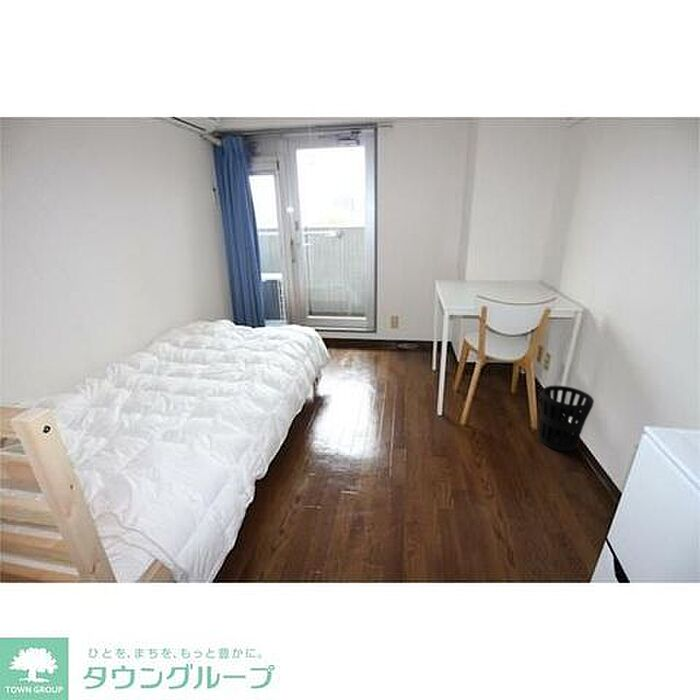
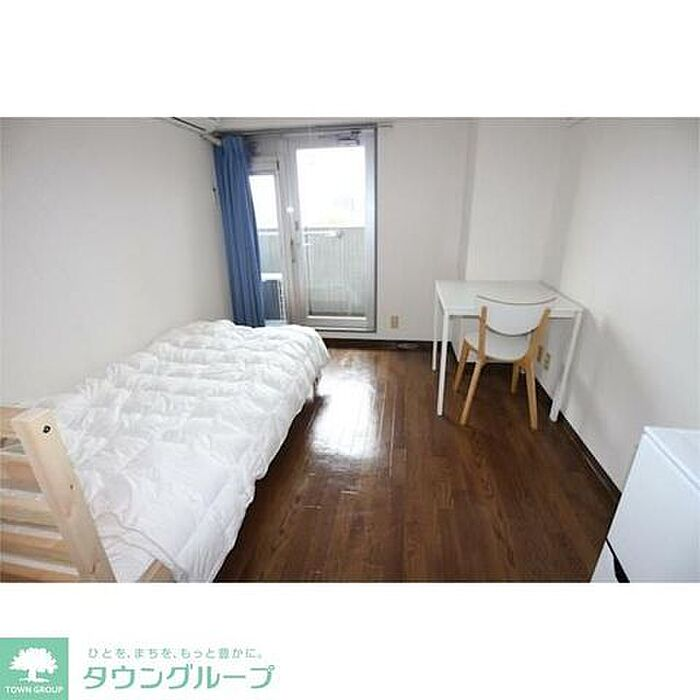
- wastebasket [538,385,595,452]
